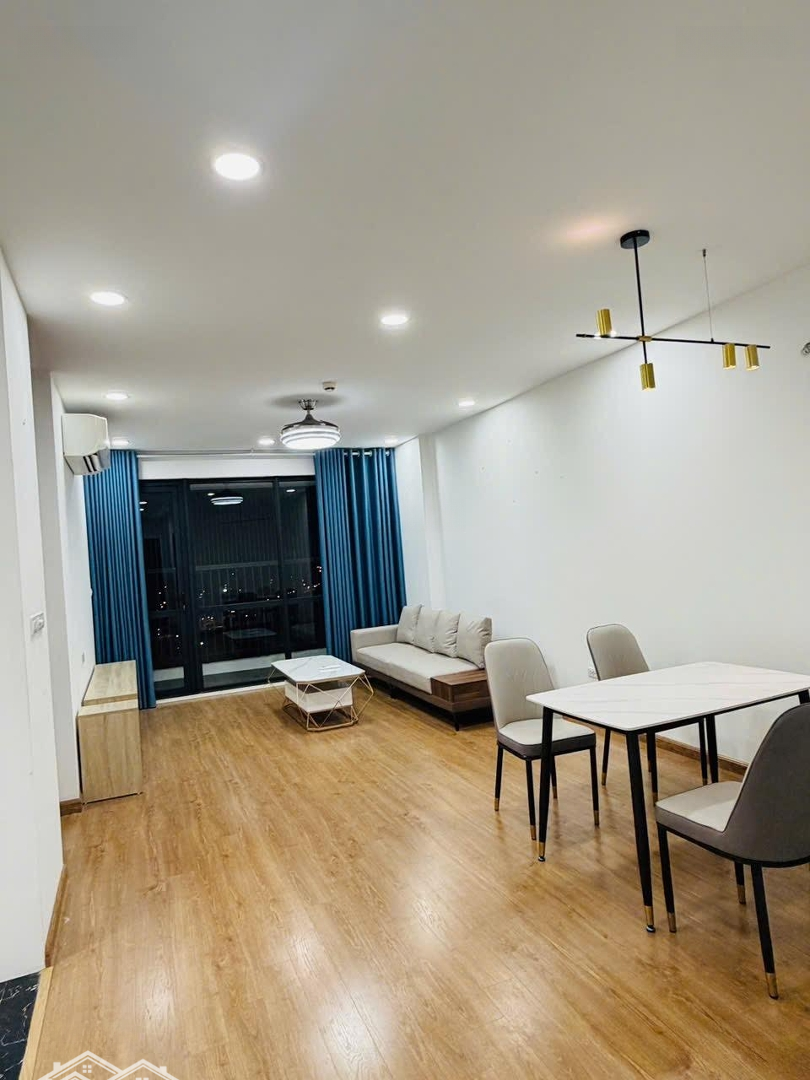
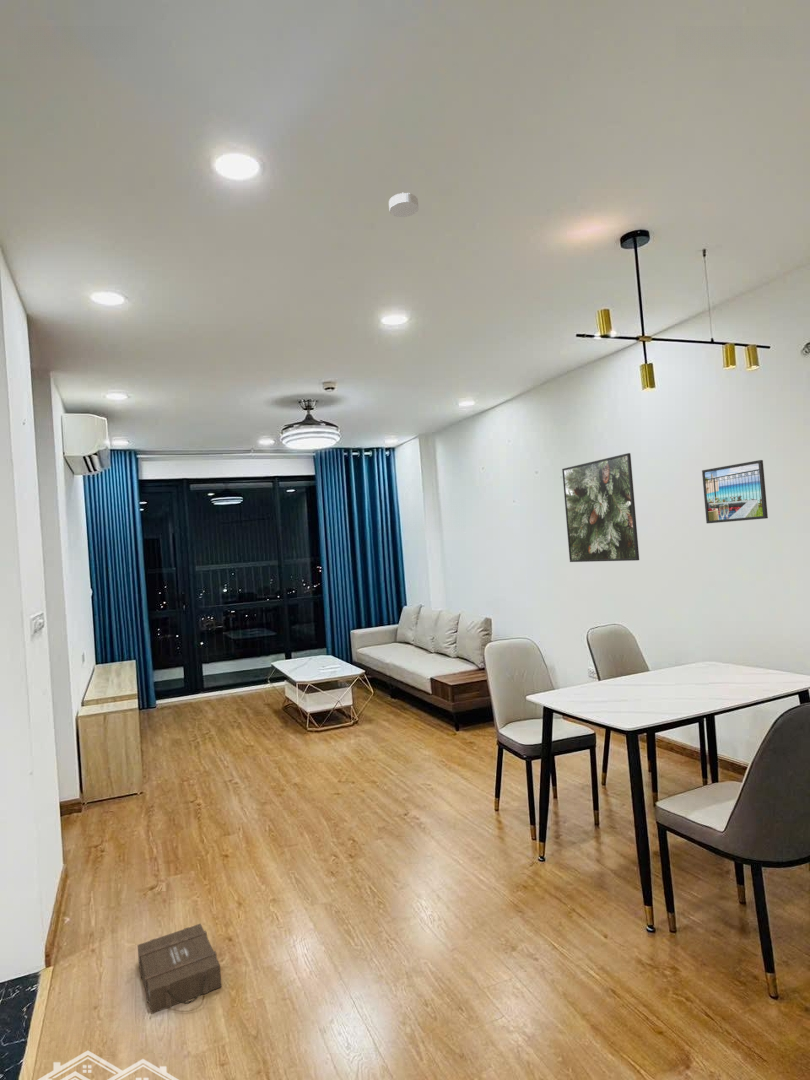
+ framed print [701,459,769,524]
+ smoke detector [388,191,420,218]
+ ammunition box [137,922,222,1015]
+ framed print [561,452,640,563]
